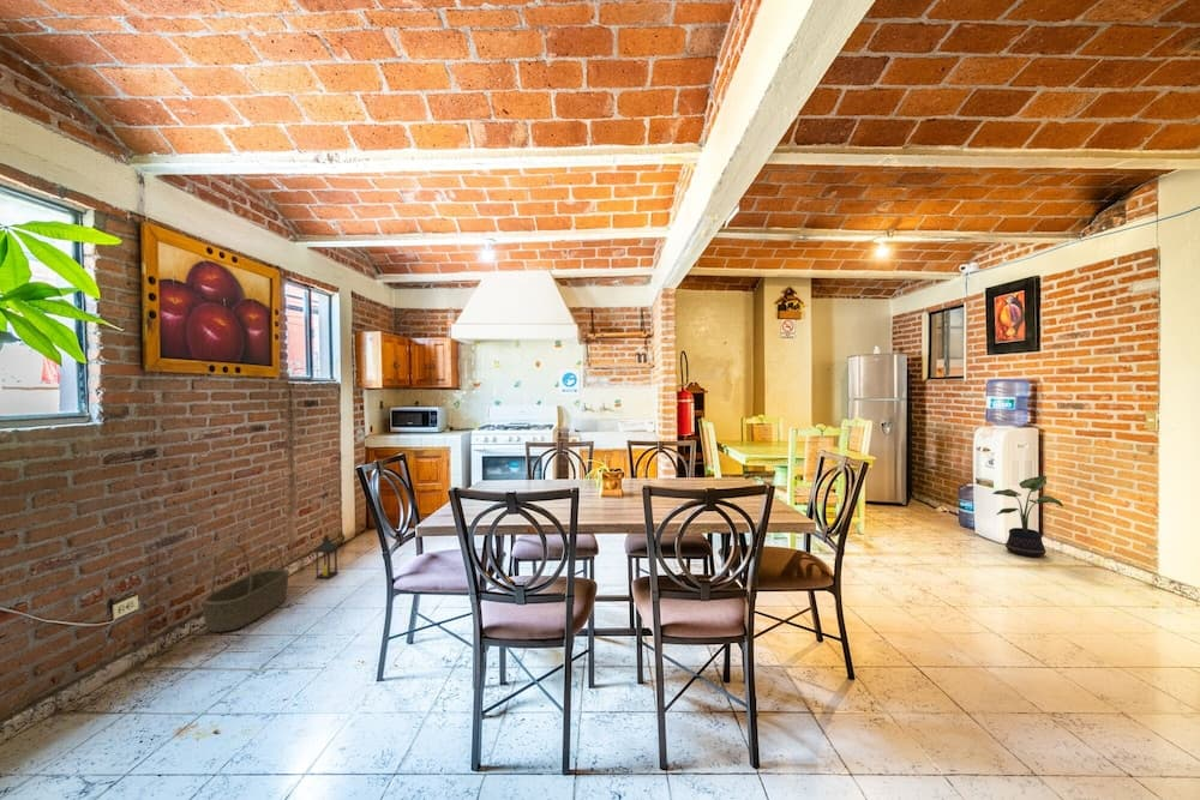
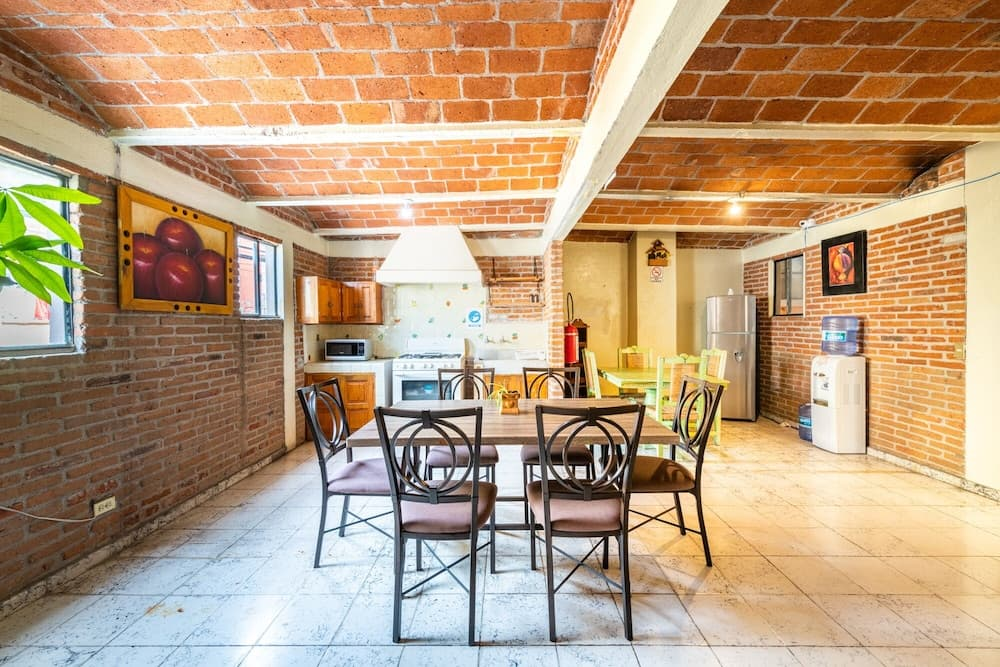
- basket [200,543,290,633]
- lantern [313,533,340,579]
- potted plant [991,475,1064,559]
